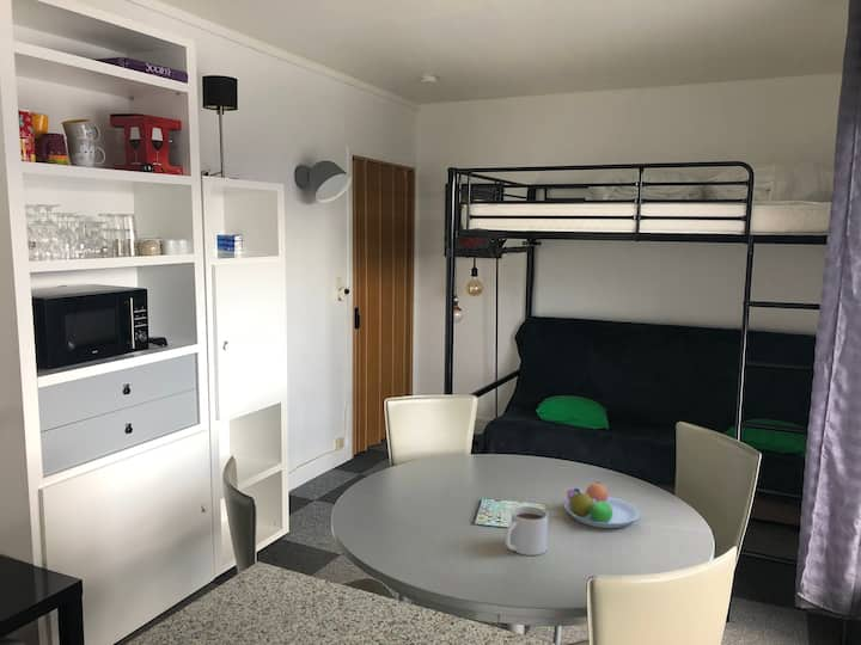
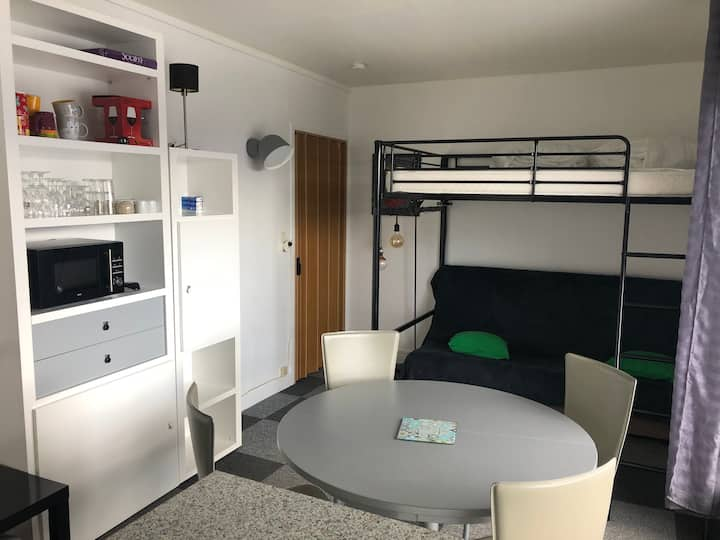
- mug [503,505,549,557]
- fruit bowl [563,481,641,529]
